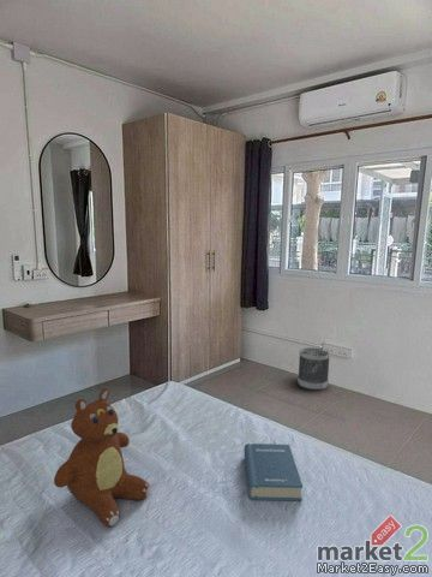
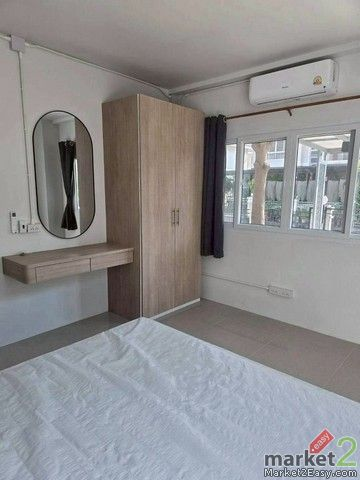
- hardback book [244,442,304,502]
- wastebasket [296,346,331,392]
- teddy bear [53,387,151,528]
